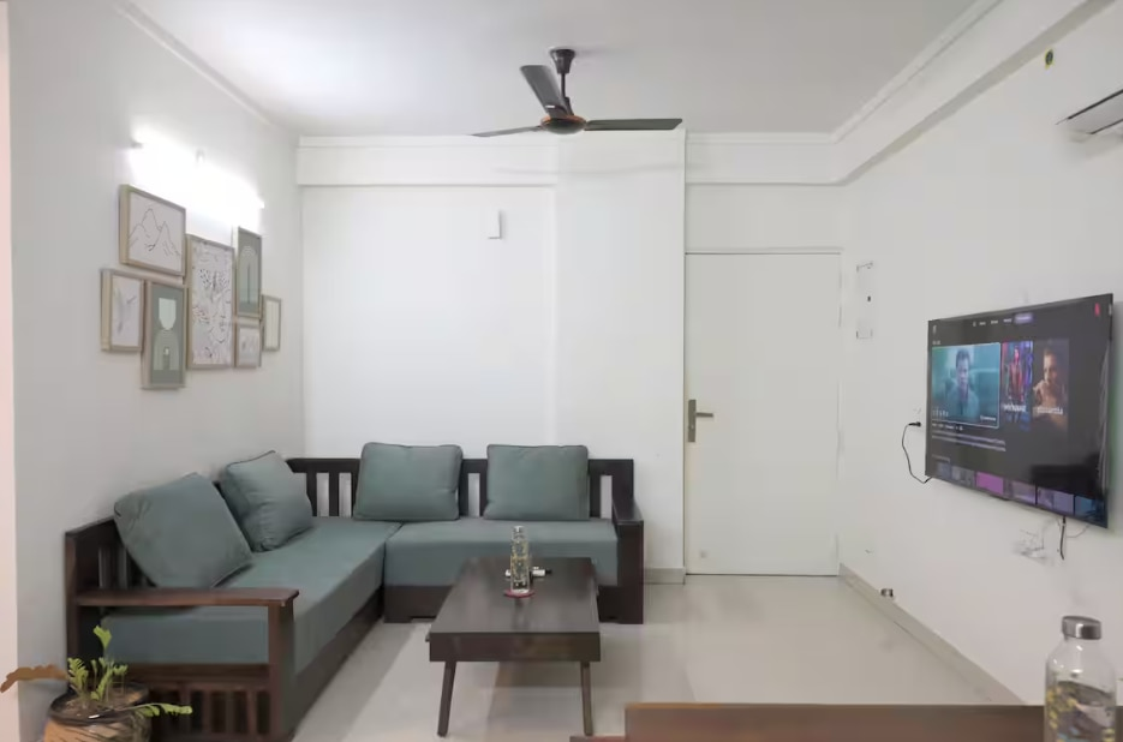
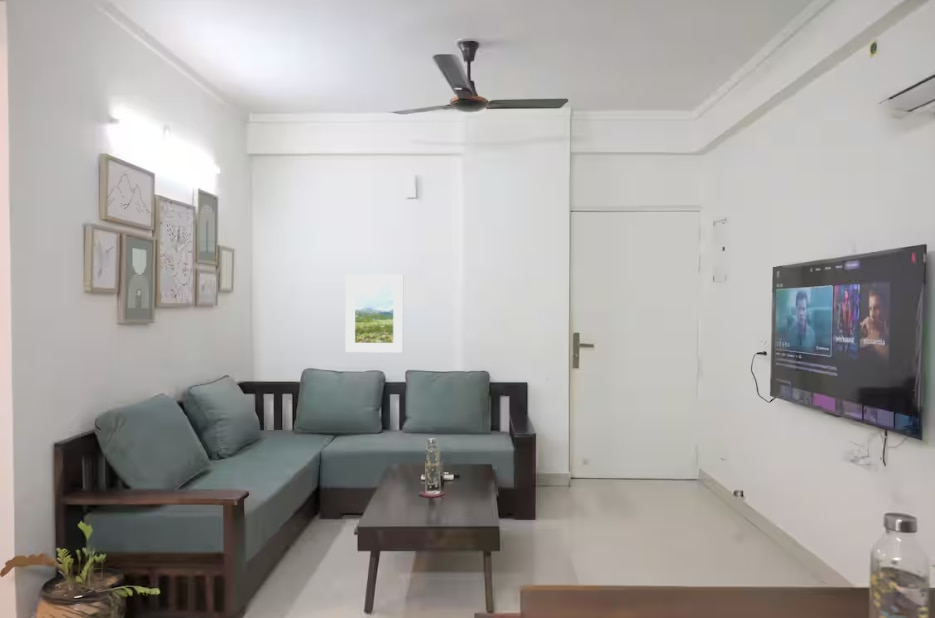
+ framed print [344,273,404,354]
